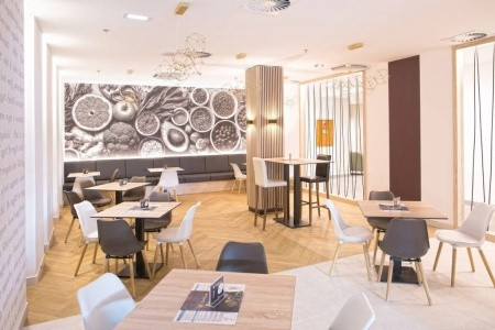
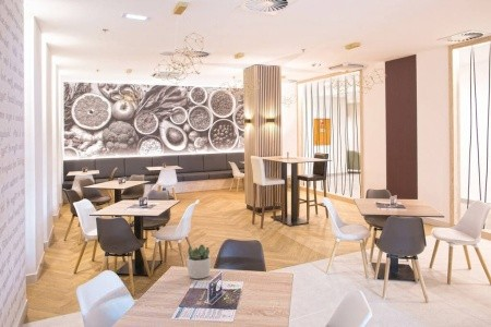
+ succulent plant [185,244,212,280]
